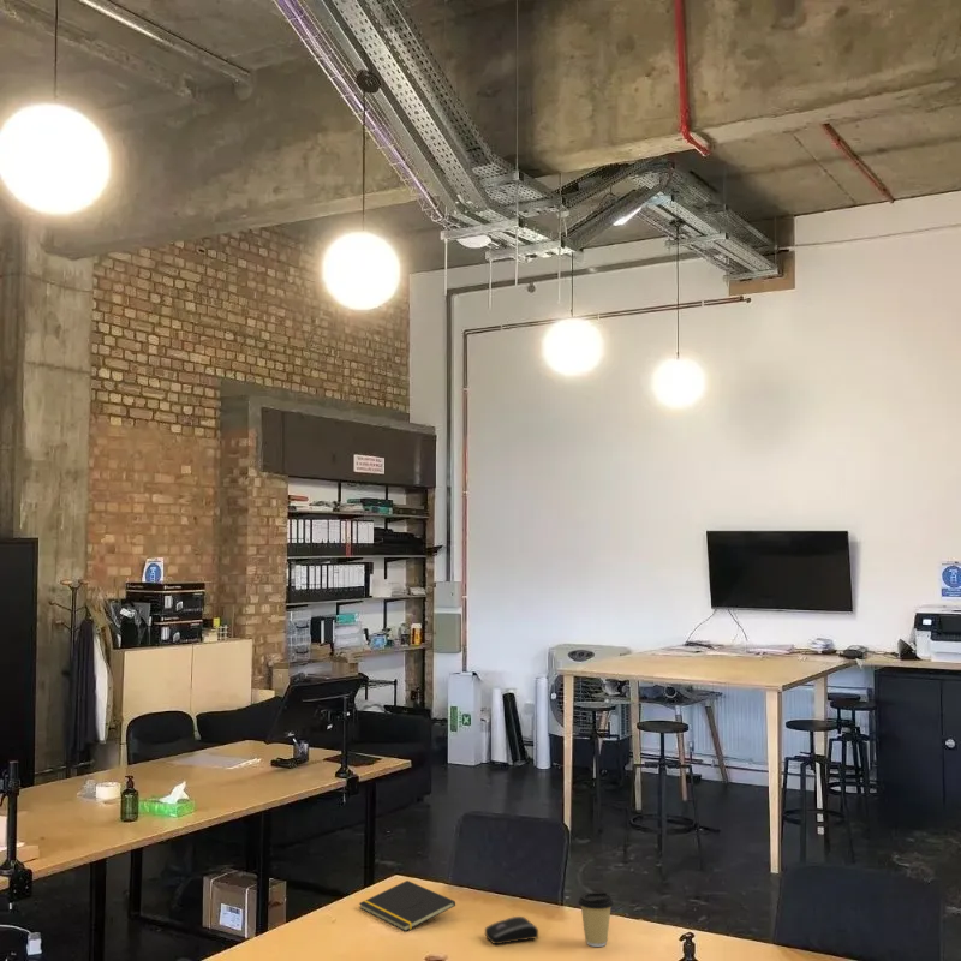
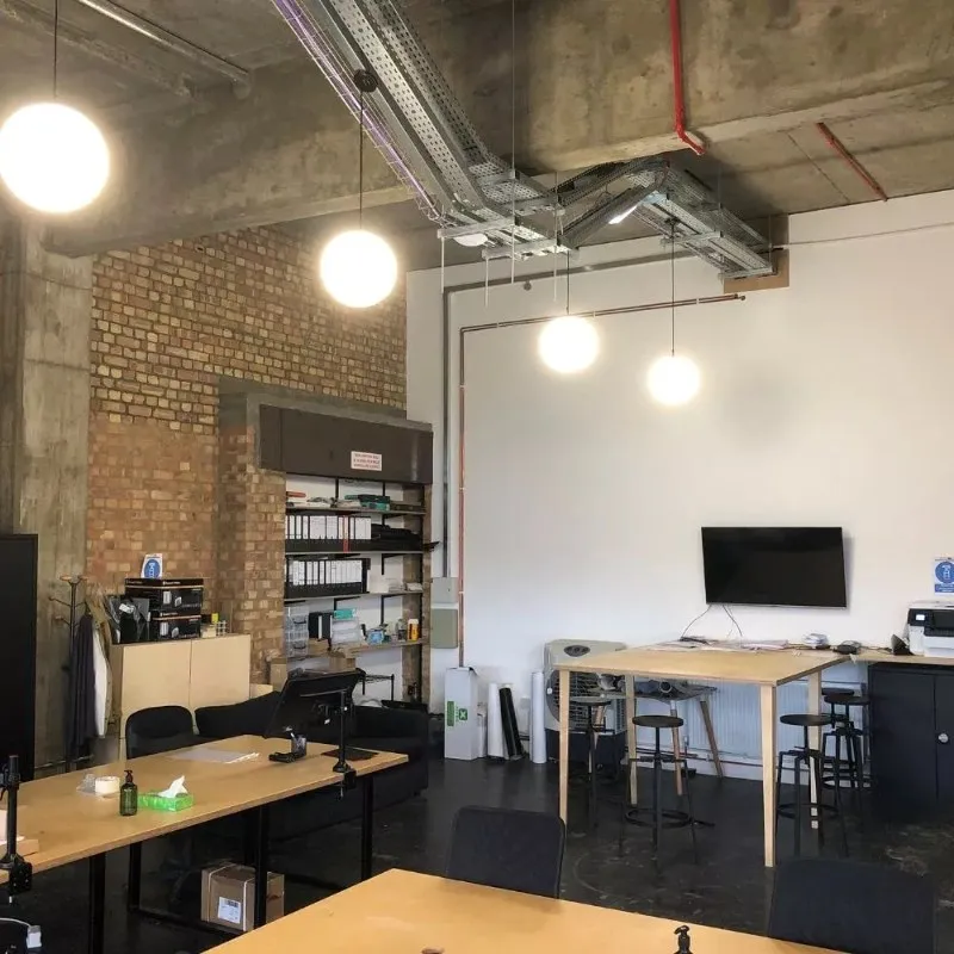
- computer mouse [484,915,539,945]
- notepad [358,879,456,932]
- coffee cup [577,891,615,948]
